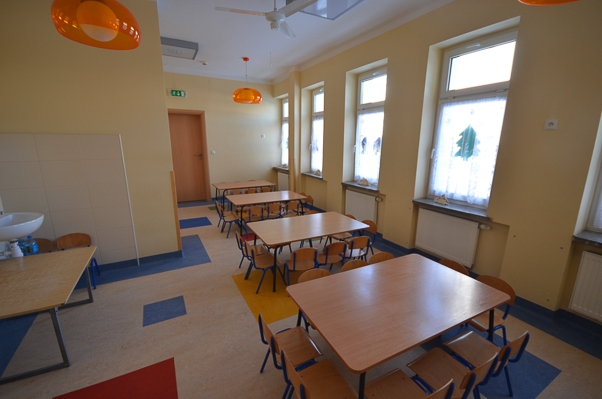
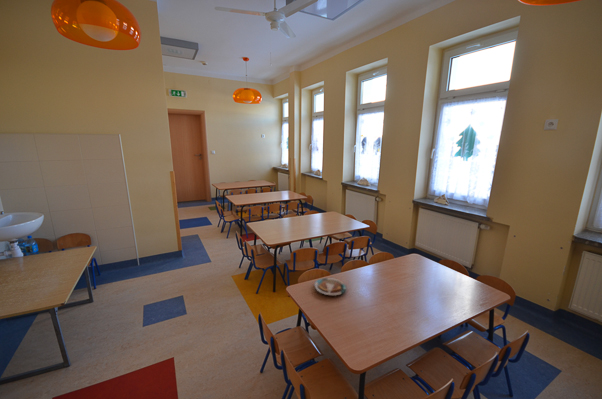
+ plate [313,277,347,297]
